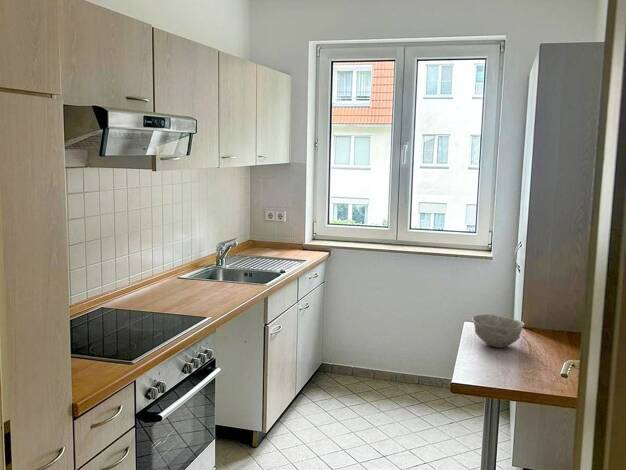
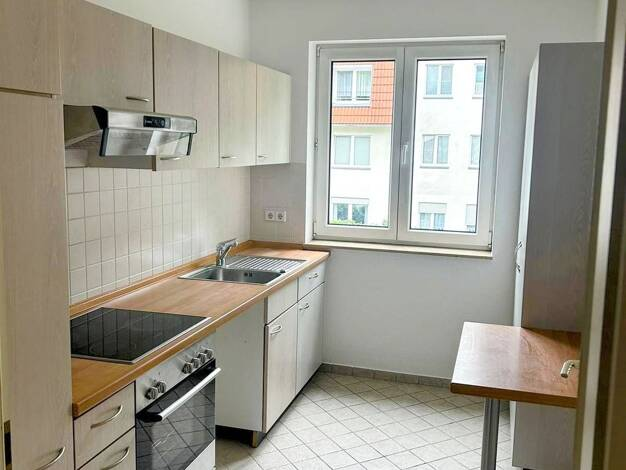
- bowl [471,314,525,349]
